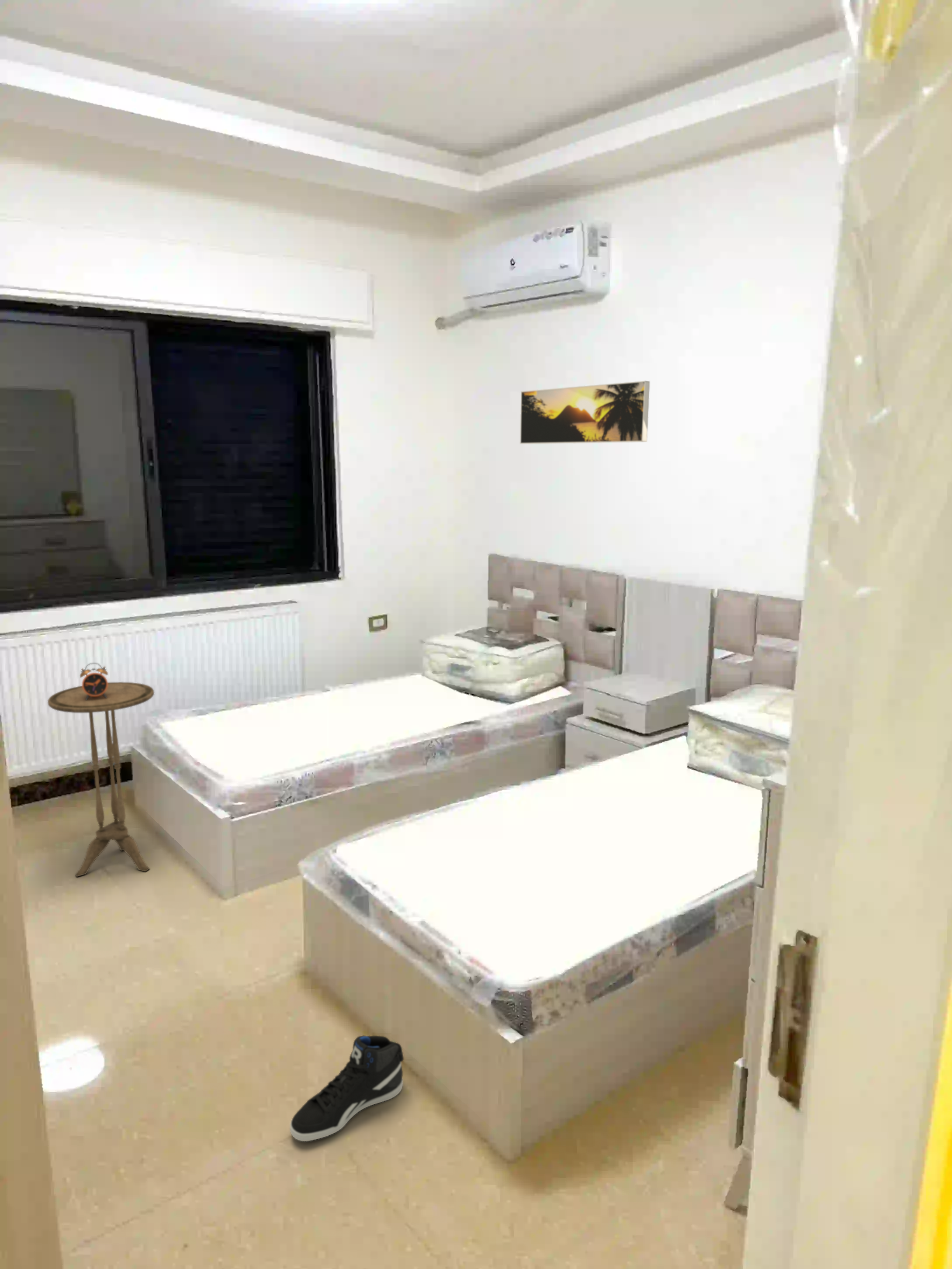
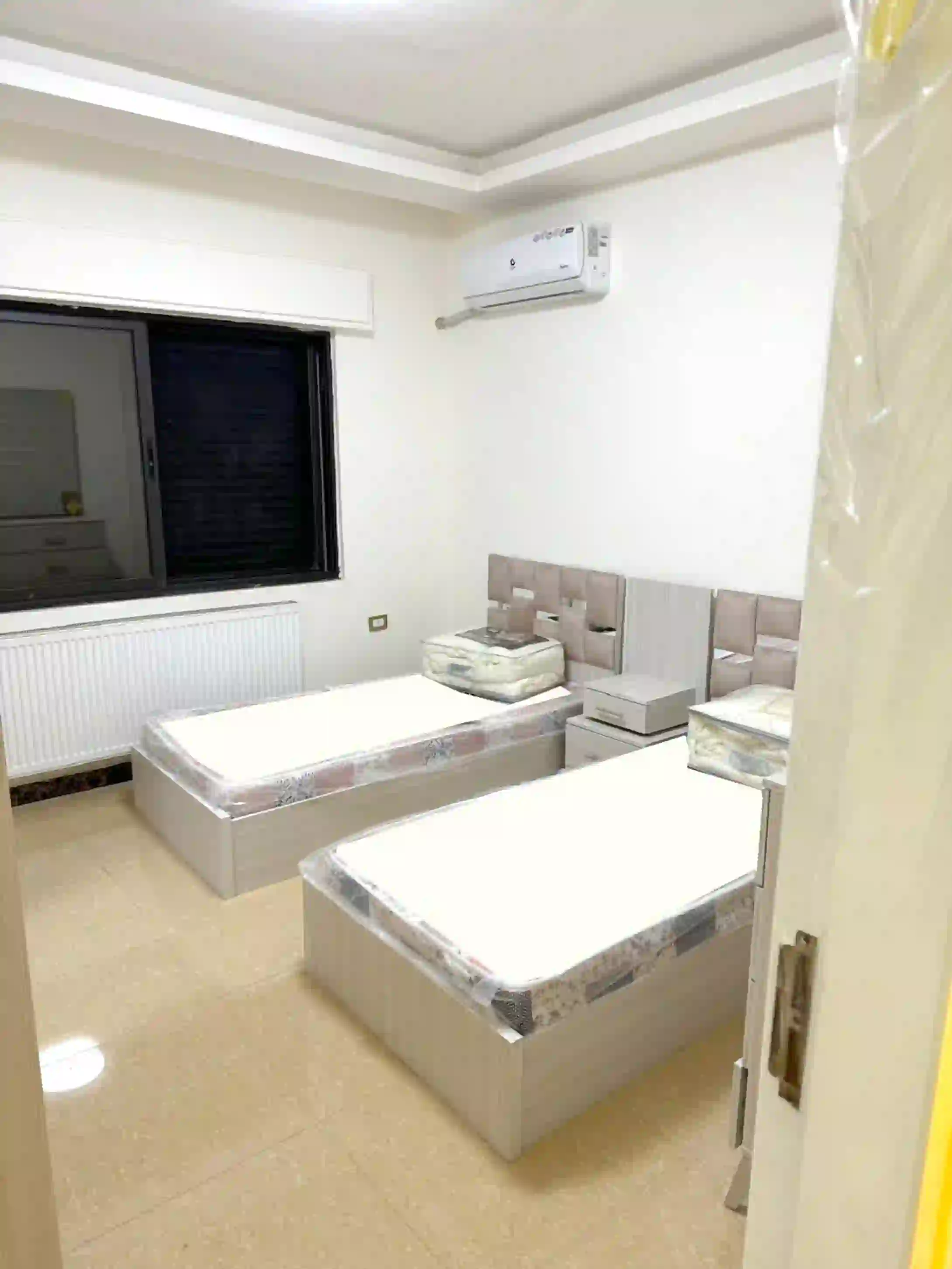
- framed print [519,380,650,444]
- side table [47,681,155,877]
- alarm clock [80,663,108,700]
- sneaker [290,1035,404,1142]
